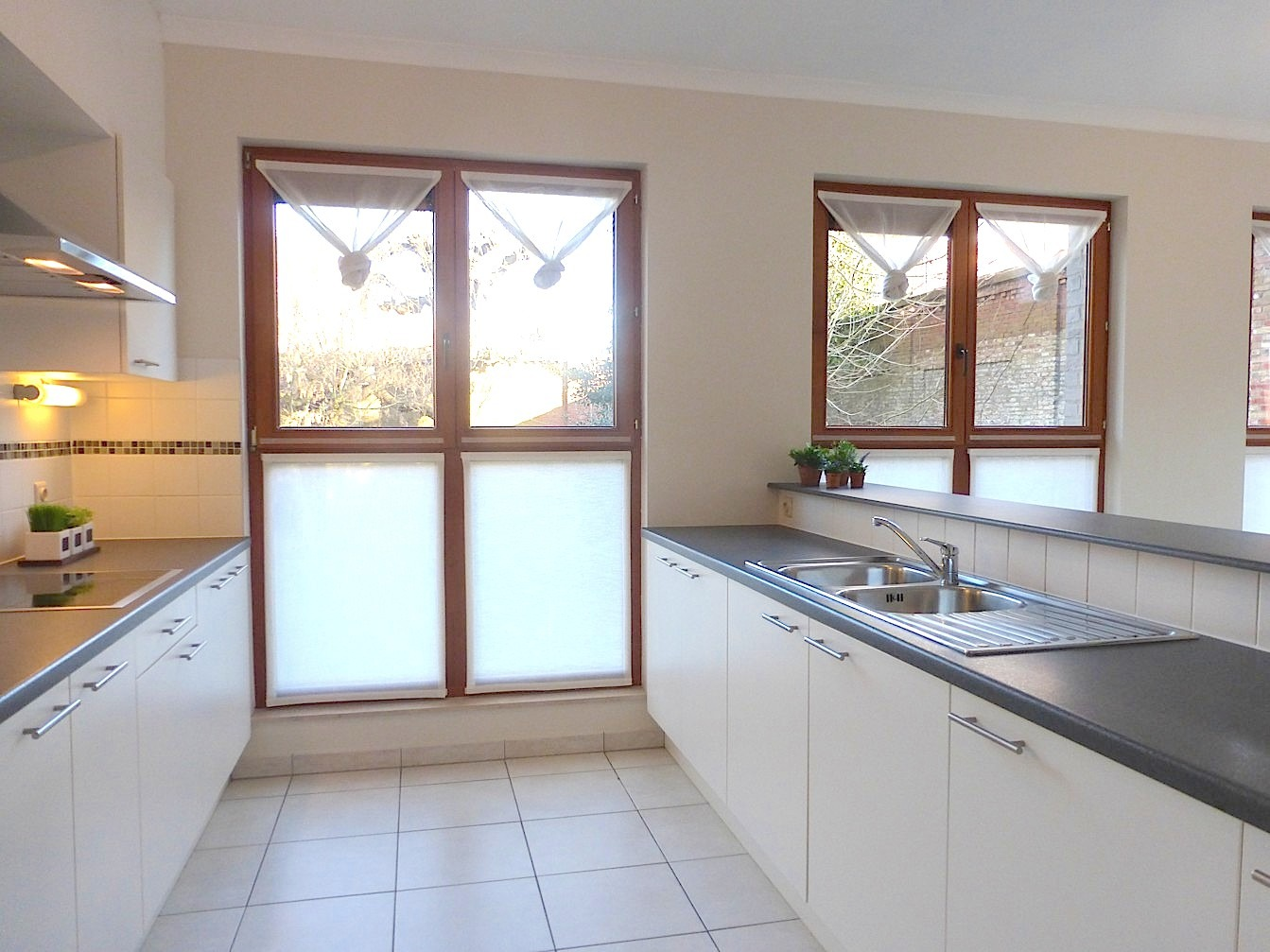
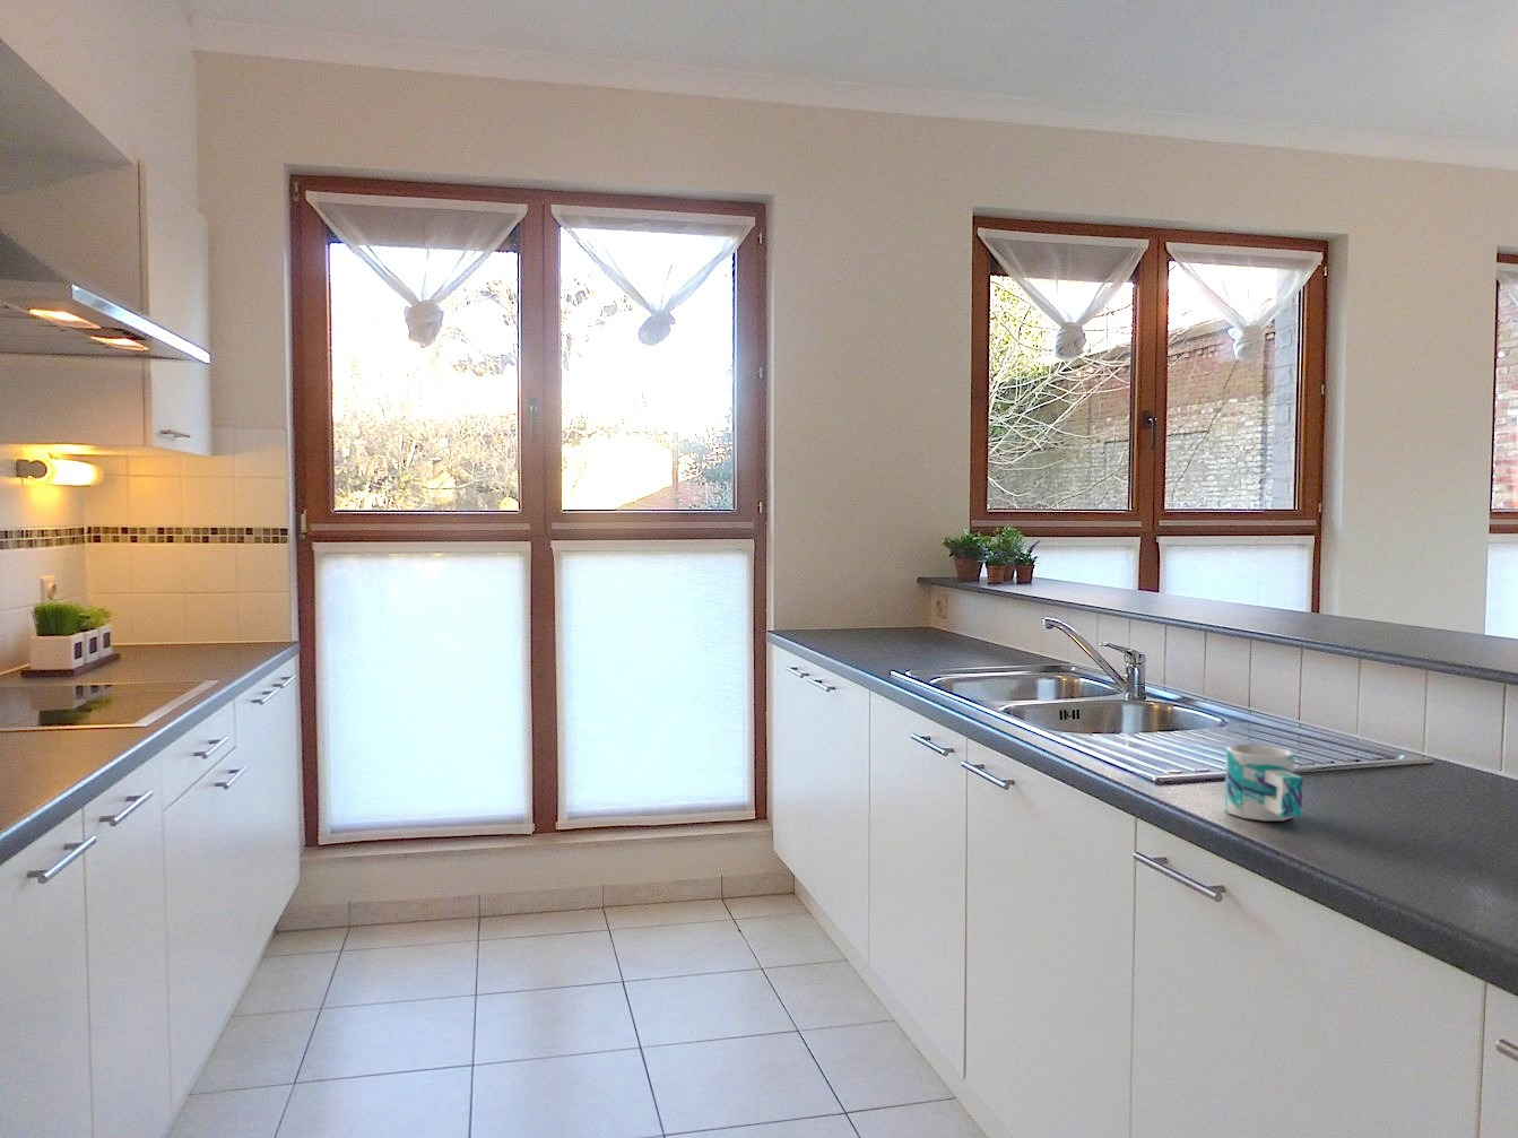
+ mug [1224,744,1303,821]
